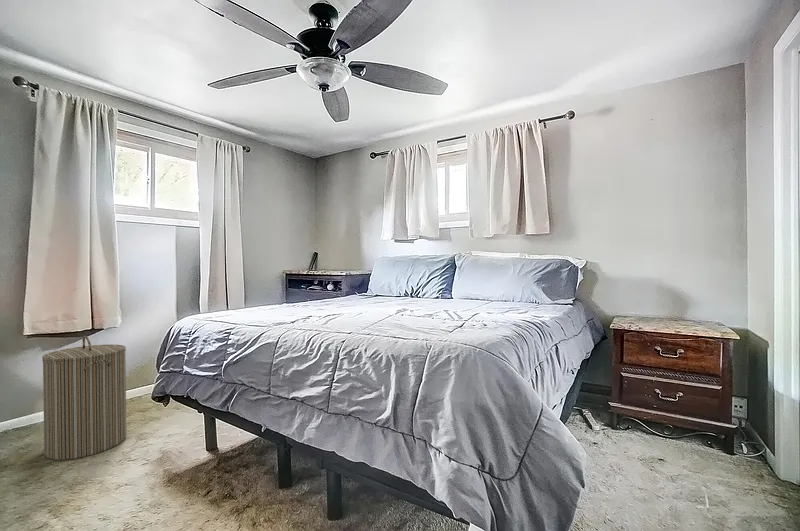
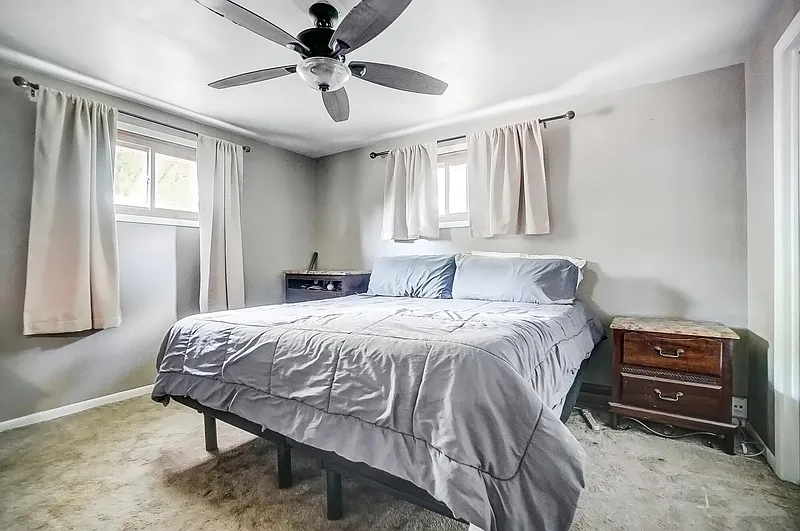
- laundry hamper [41,335,127,461]
